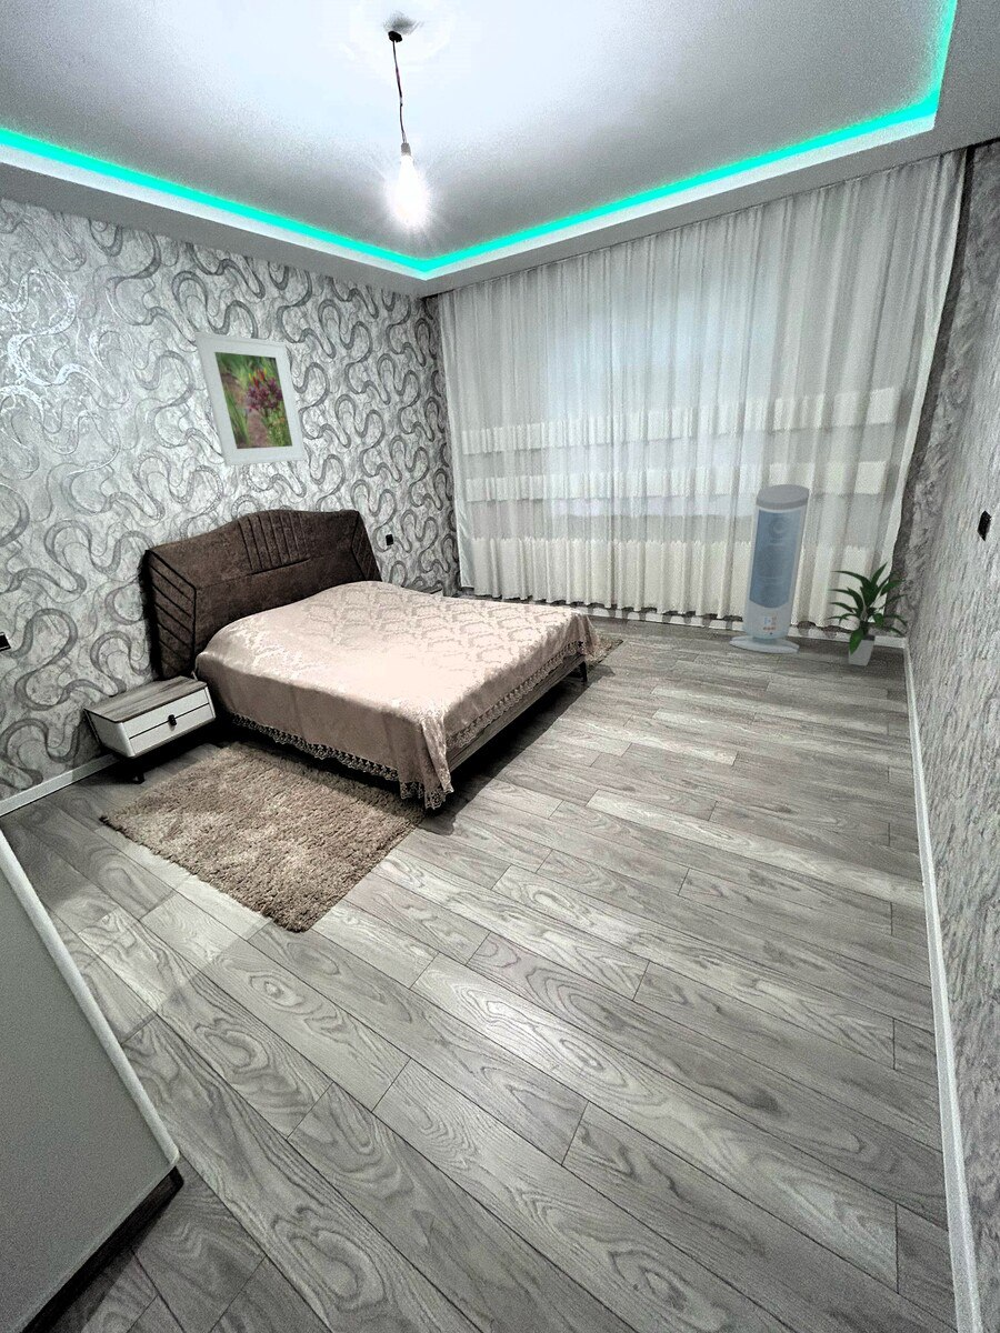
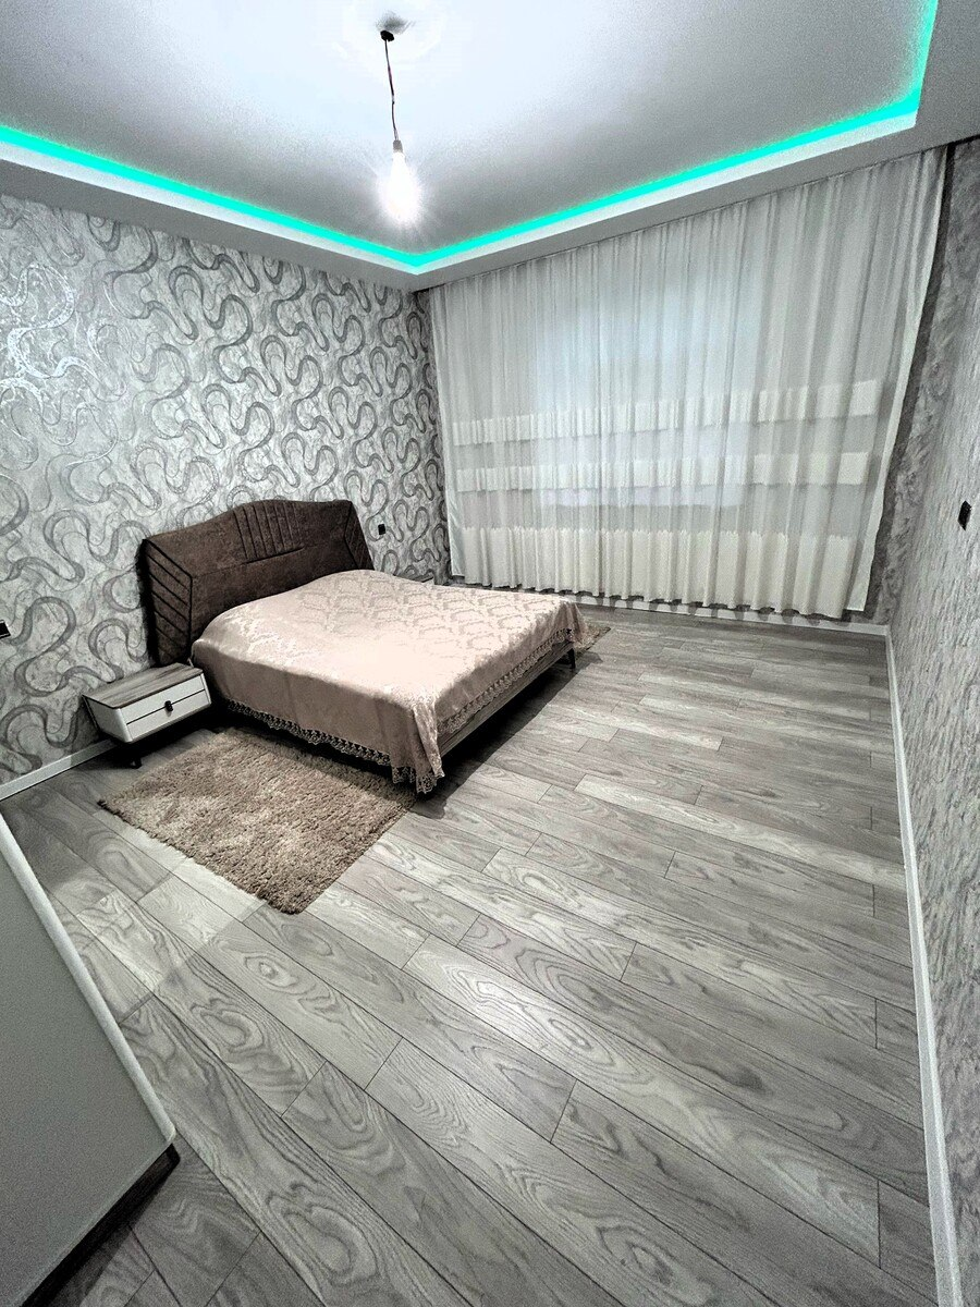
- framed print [192,330,308,468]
- indoor plant [821,561,912,666]
- air purifier [728,483,811,654]
